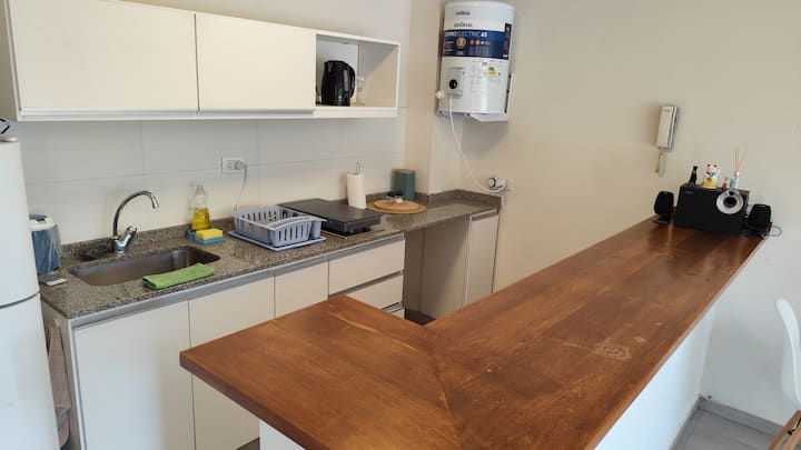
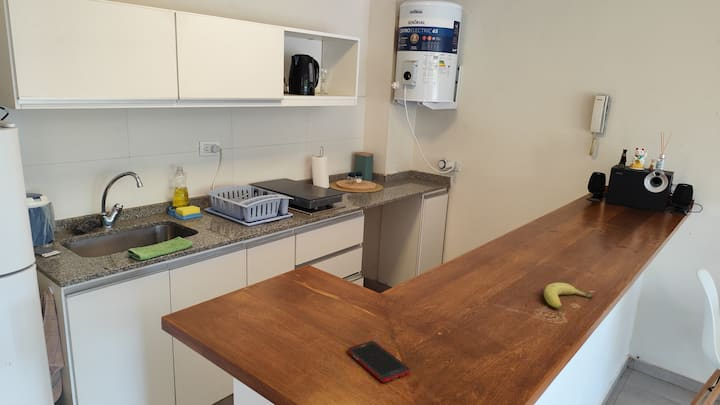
+ cell phone [347,340,411,383]
+ fruit [543,282,594,310]
